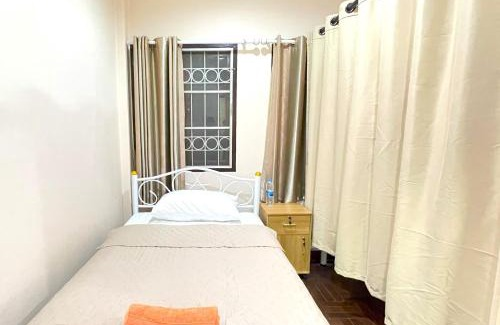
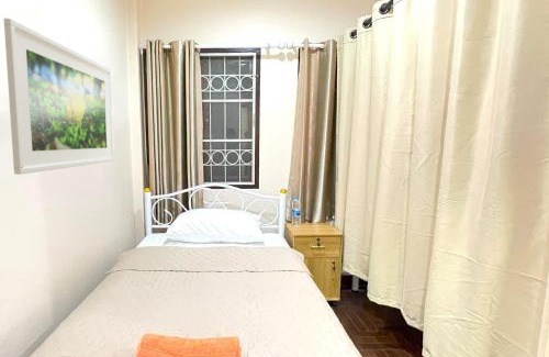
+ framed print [3,16,115,176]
